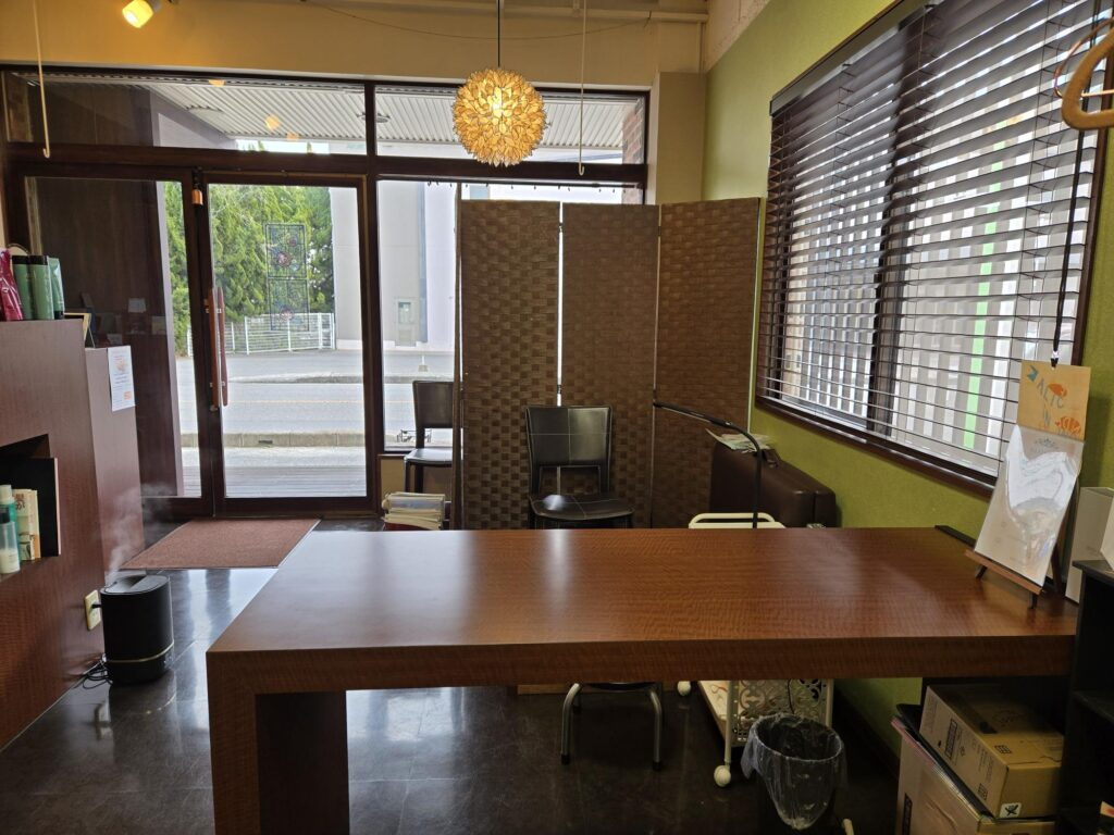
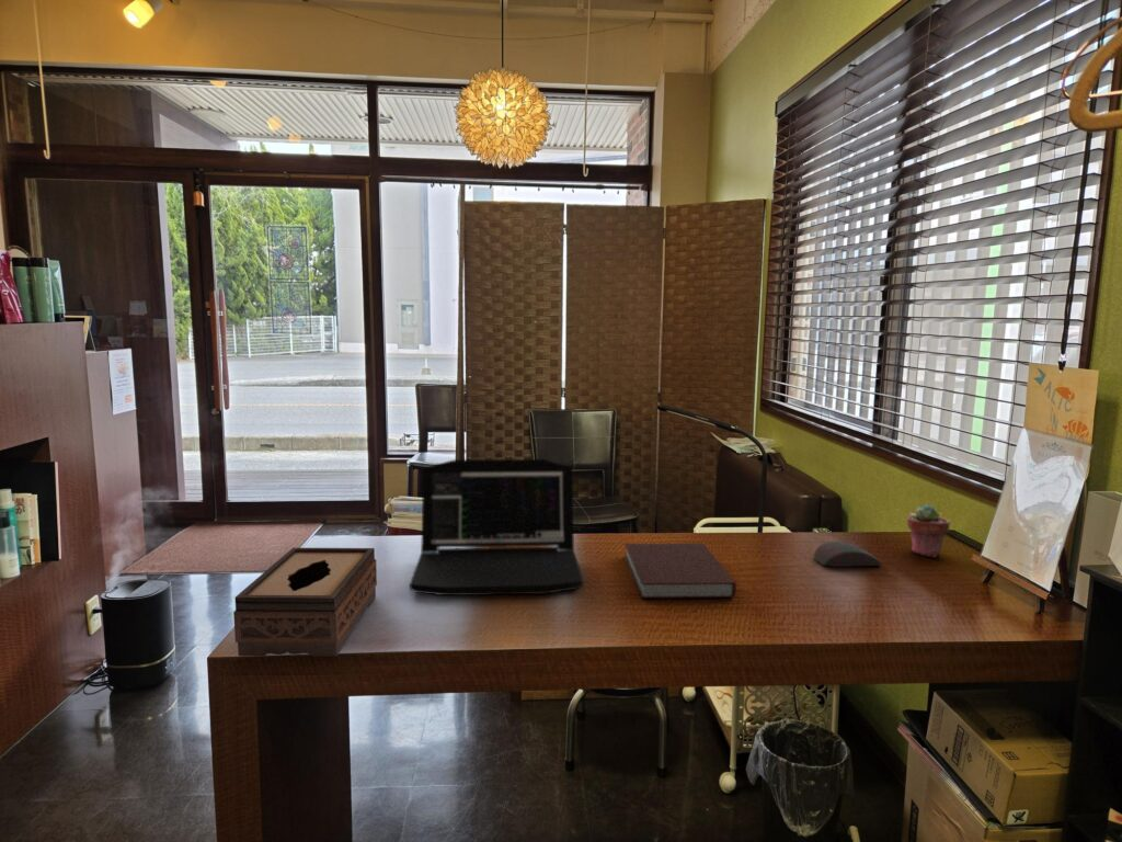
+ notebook [623,543,737,600]
+ potted succulent [906,503,951,558]
+ tissue box [232,547,378,658]
+ computer mouse [813,541,883,568]
+ laptop [409,458,585,596]
